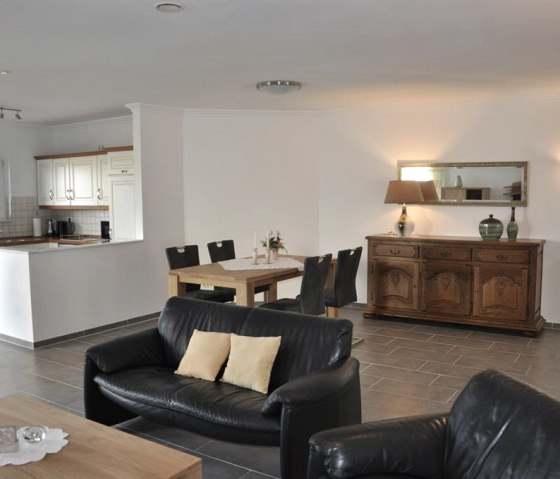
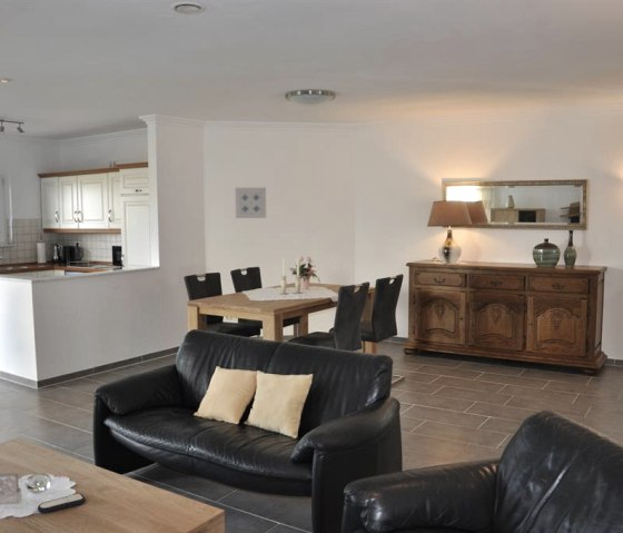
+ remote control [37,493,87,514]
+ wall art [234,187,267,219]
